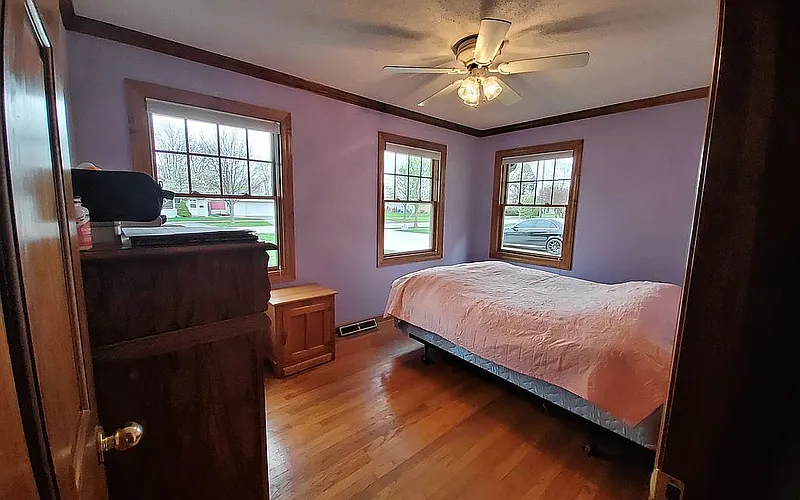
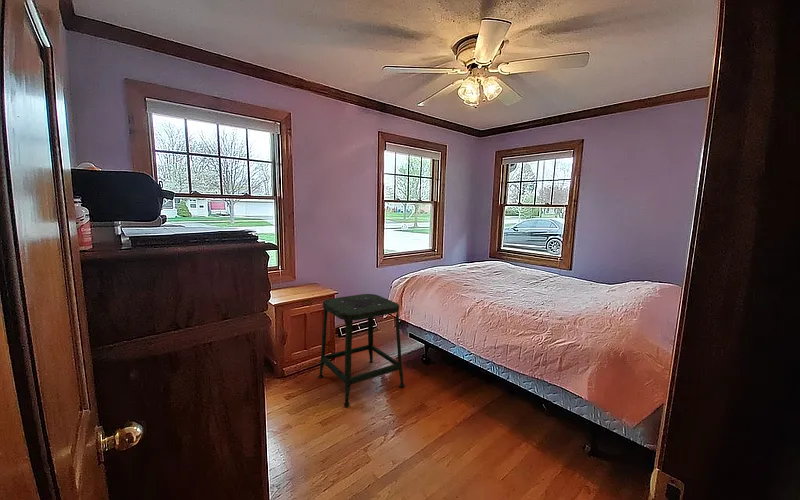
+ stool [317,293,406,407]
